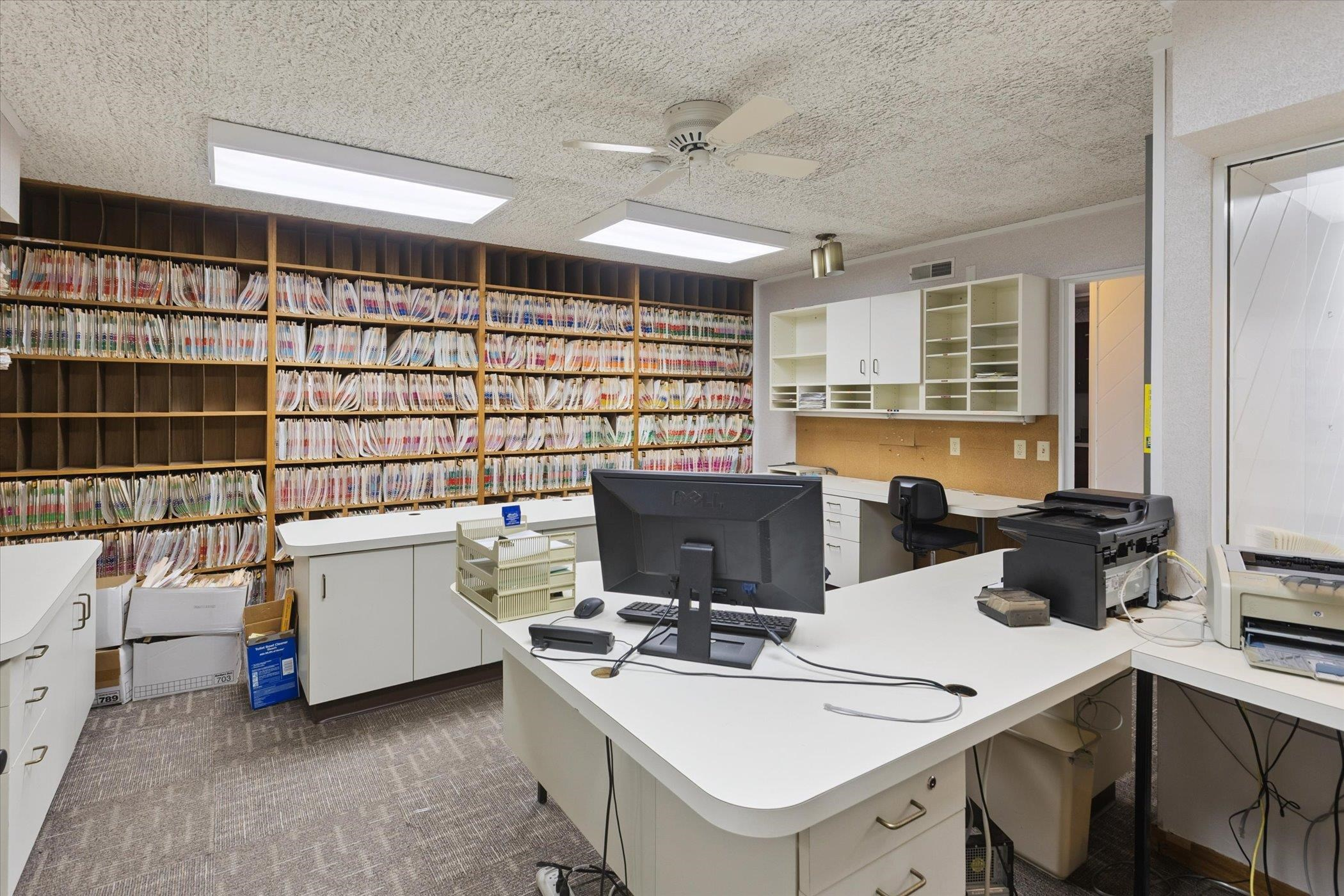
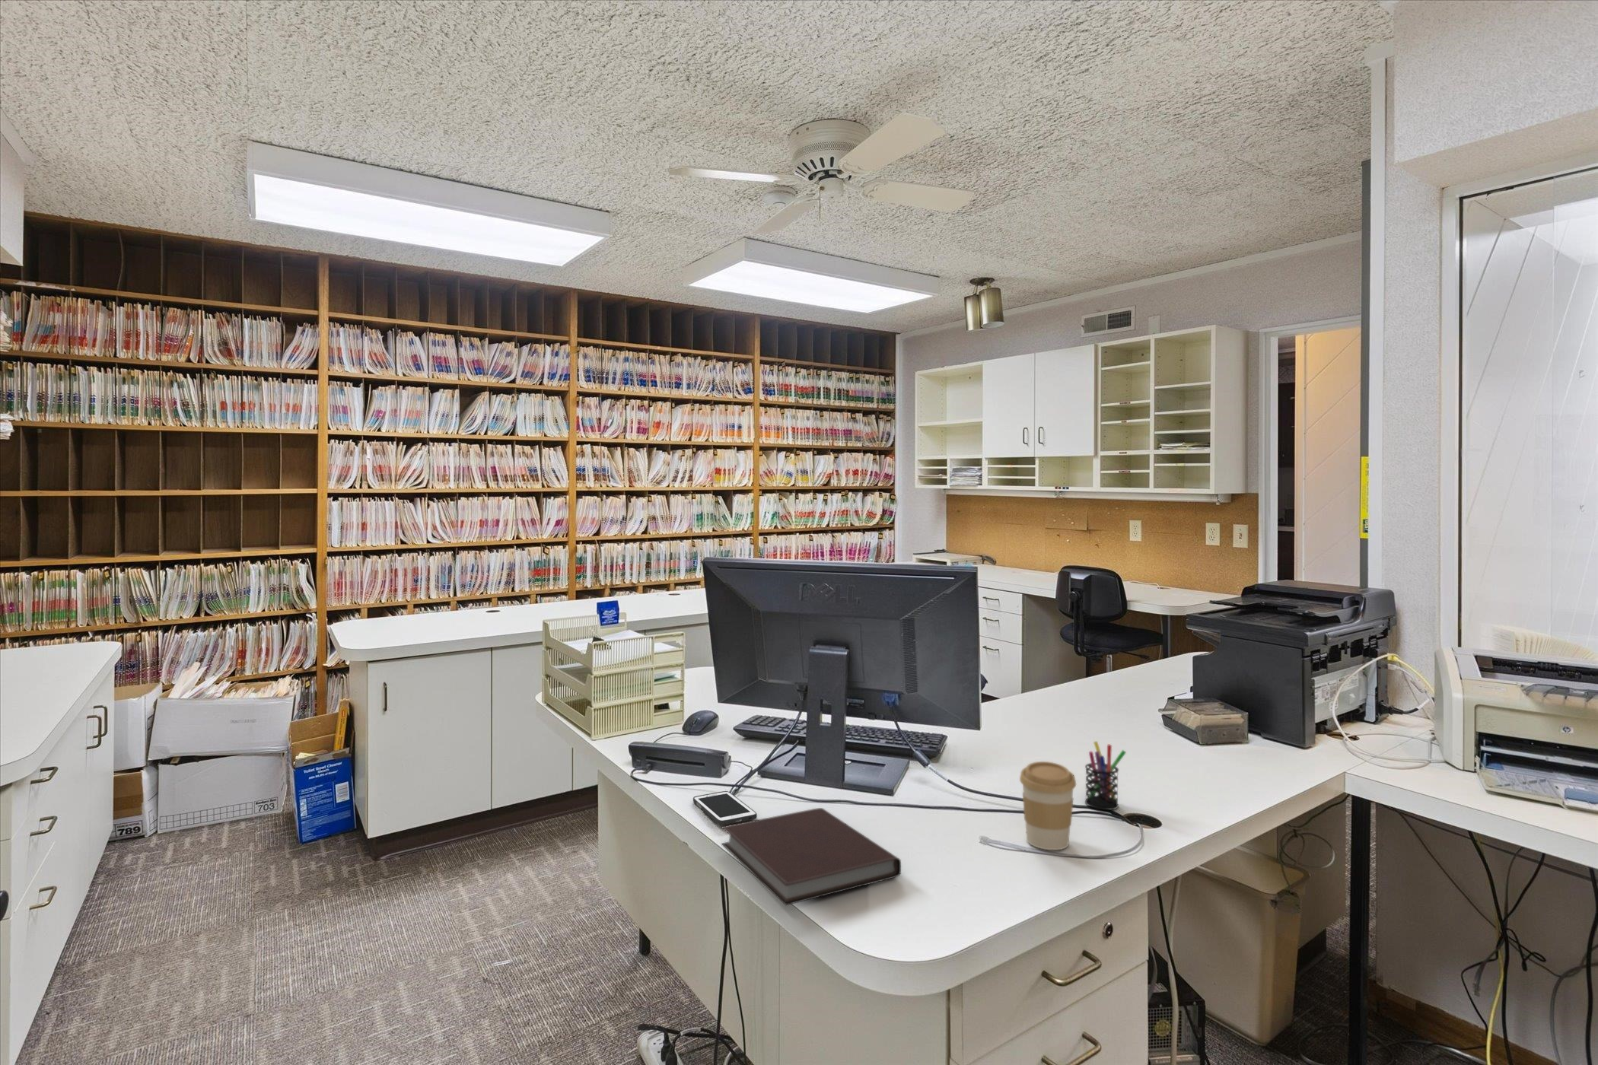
+ cell phone [692,790,757,826]
+ notebook [721,807,901,906]
+ coffee cup [1019,761,1077,851]
+ pen holder [1084,741,1127,811]
